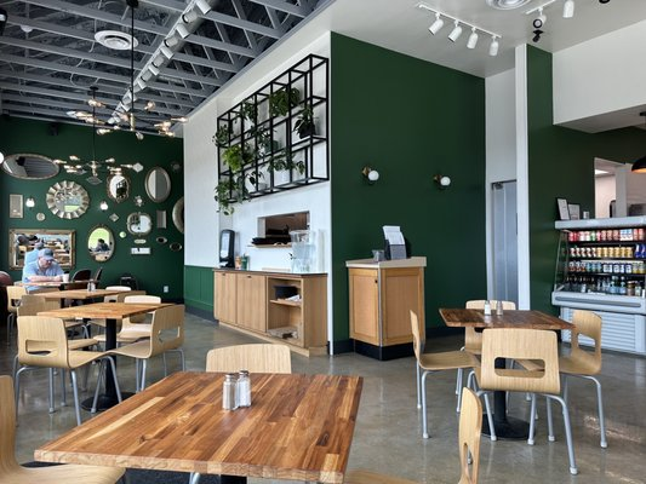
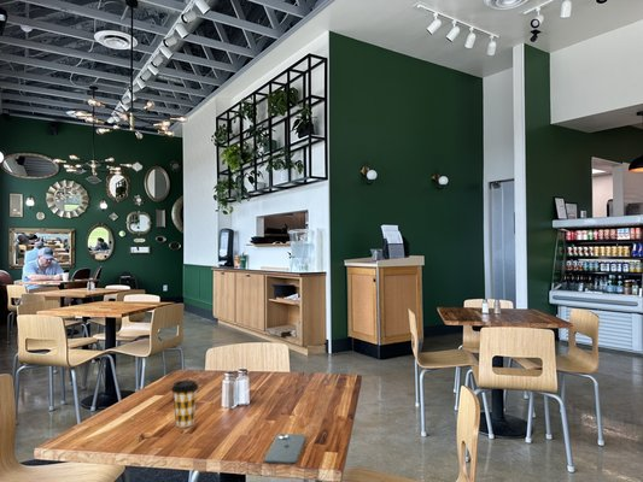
+ smartphone [263,433,308,465]
+ coffee cup [170,380,200,428]
